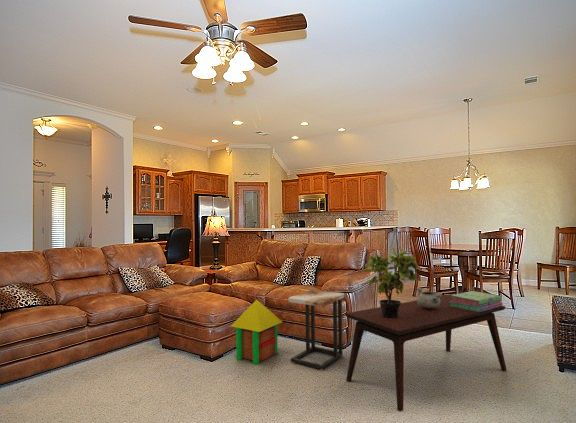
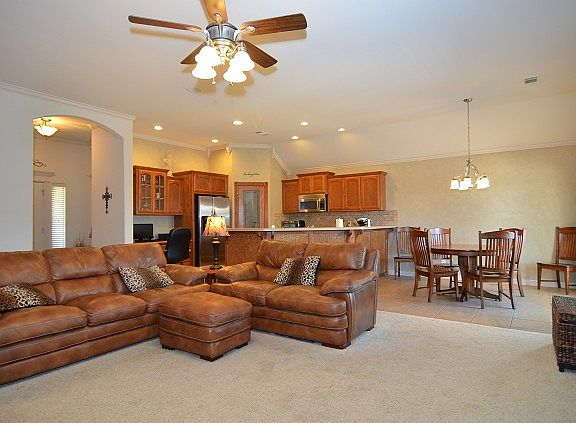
- stack of books [449,290,503,312]
- side table [288,289,345,371]
- potted plant [361,247,420,318]
- toy house [230,299,283,365]
- decorative bowl [416,286,442,309]
- coffee table [344,294,507,412]
